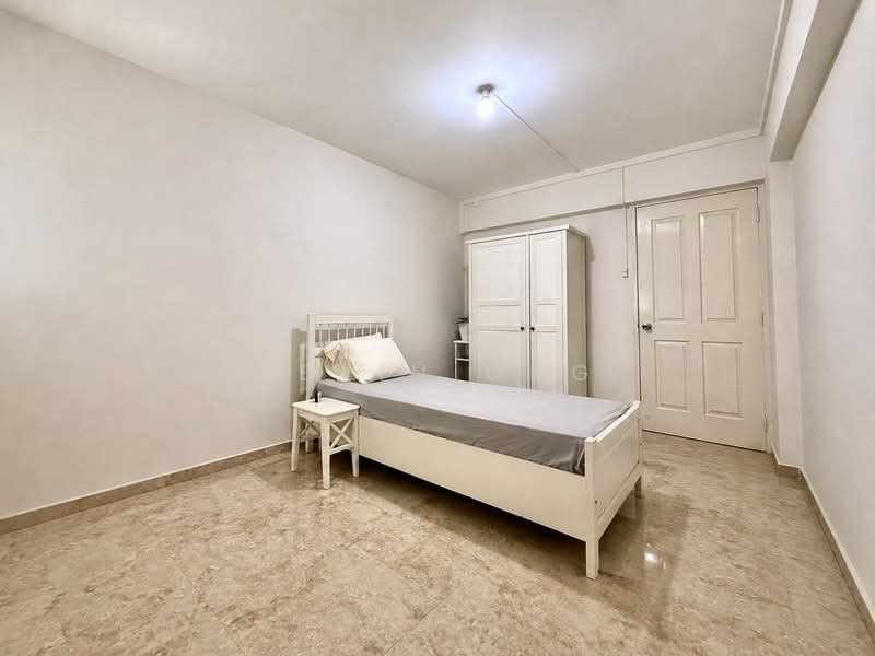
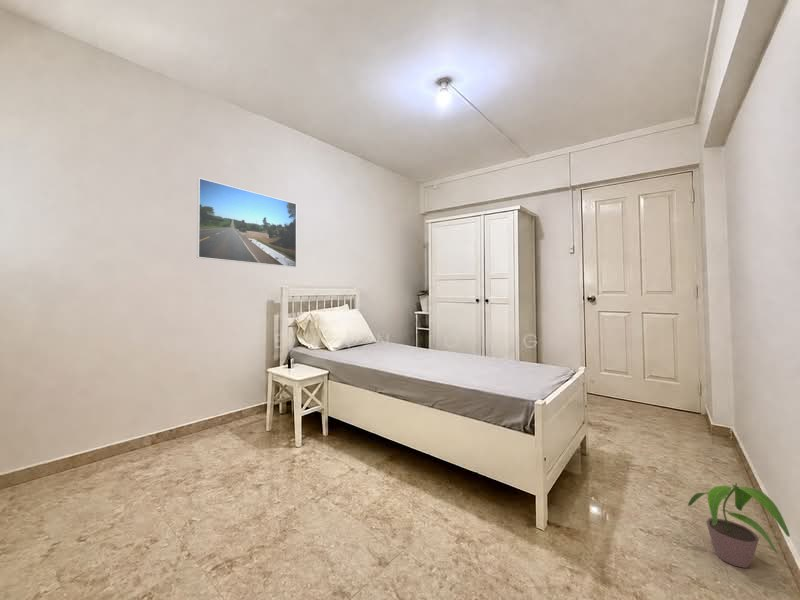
+ potted plant [687,482,791,569]
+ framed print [196,177,297,268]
